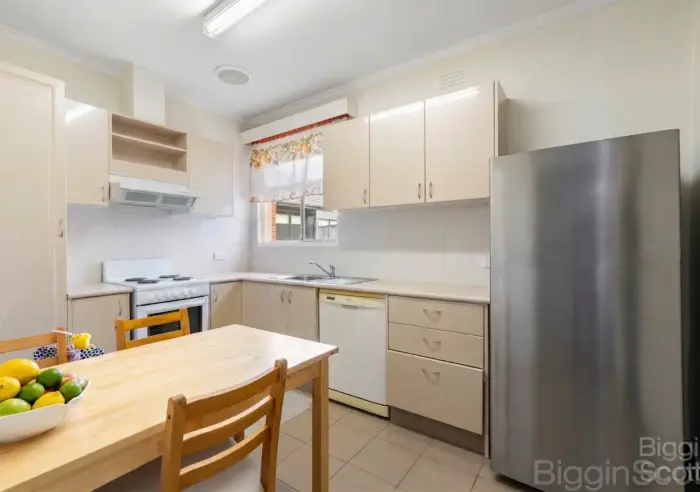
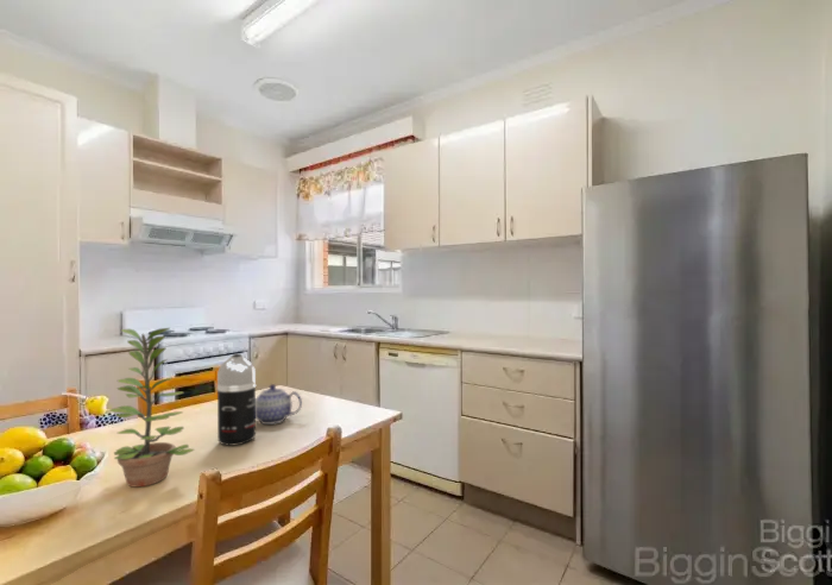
+ spray bottle [216,352,257,447]
+ teapot [256,383,303,426]
+ plant [108,327,196,488]
